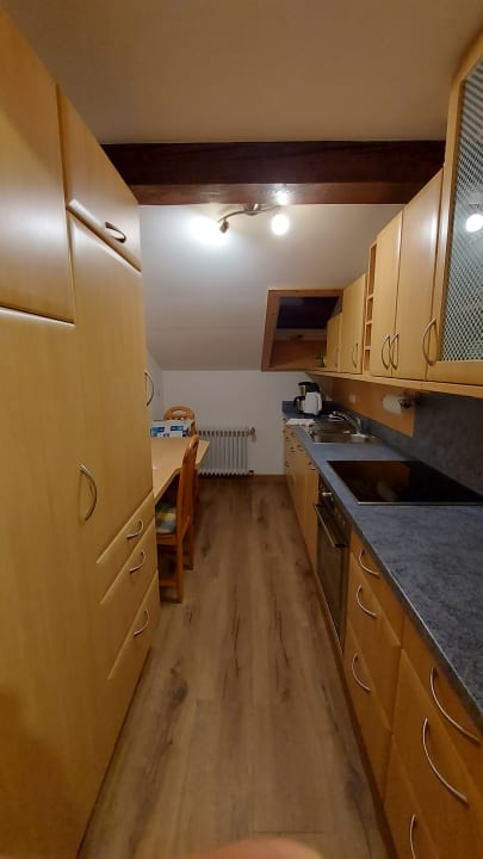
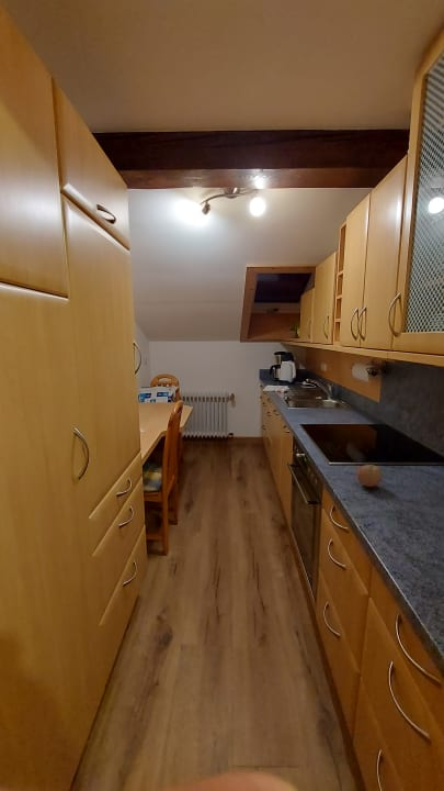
+ fruit [356,464,383,488]
